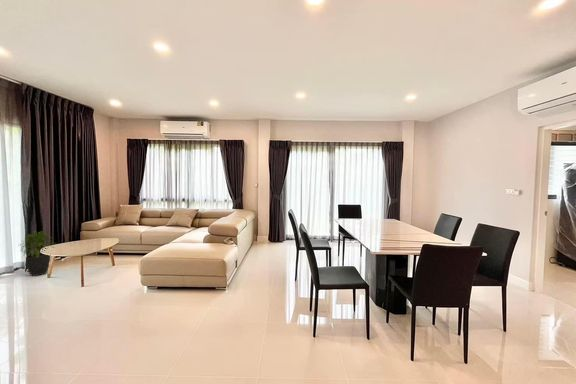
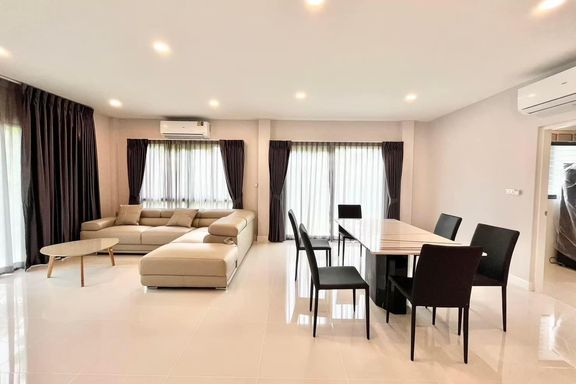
- potted plant [18,230,56,277]
